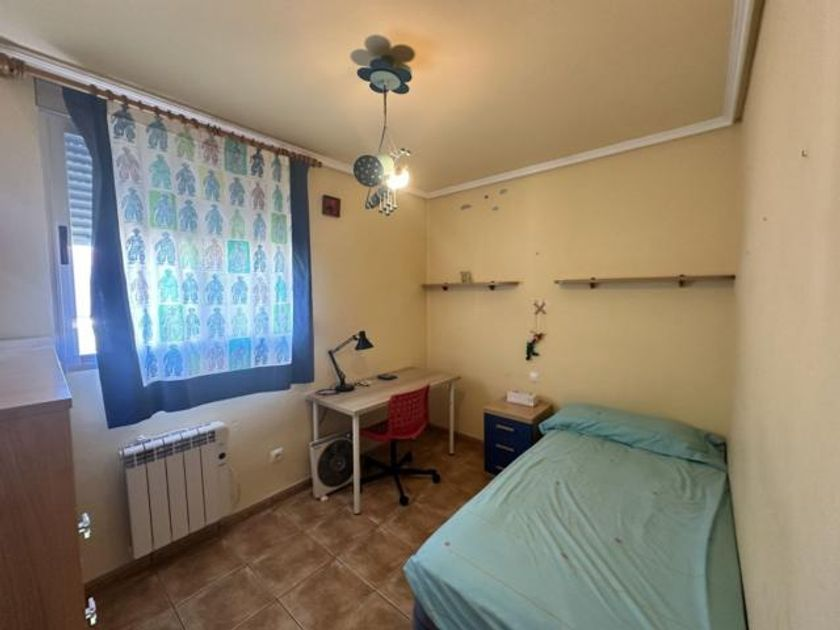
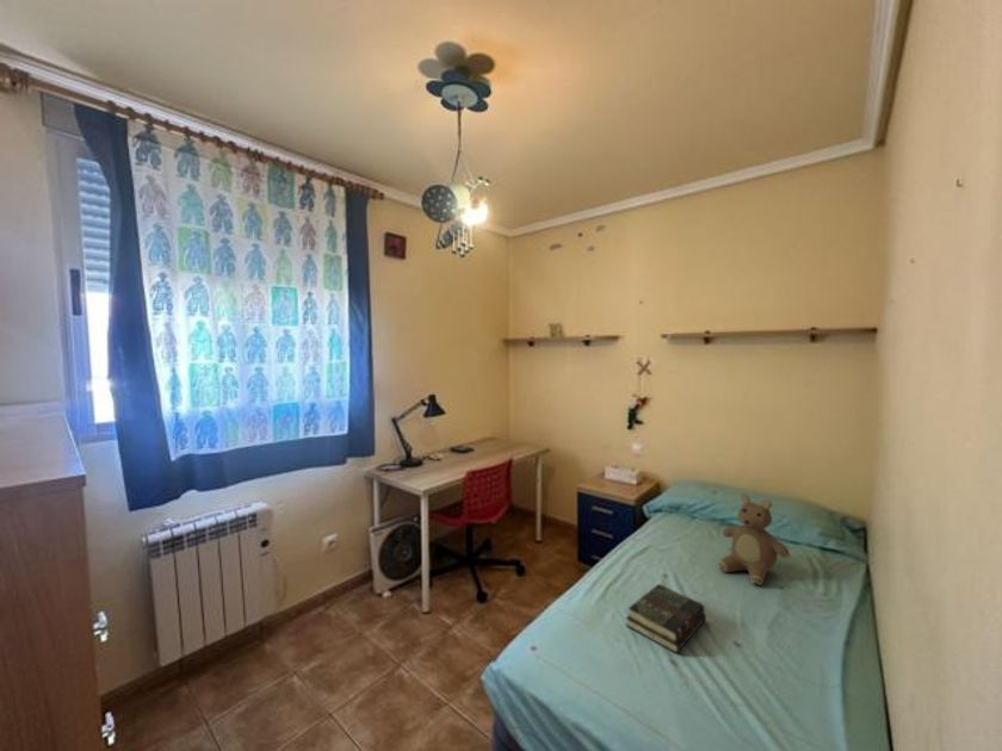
+ book [625,583,707,654]
+ teddy bear [718,492,792,586]
